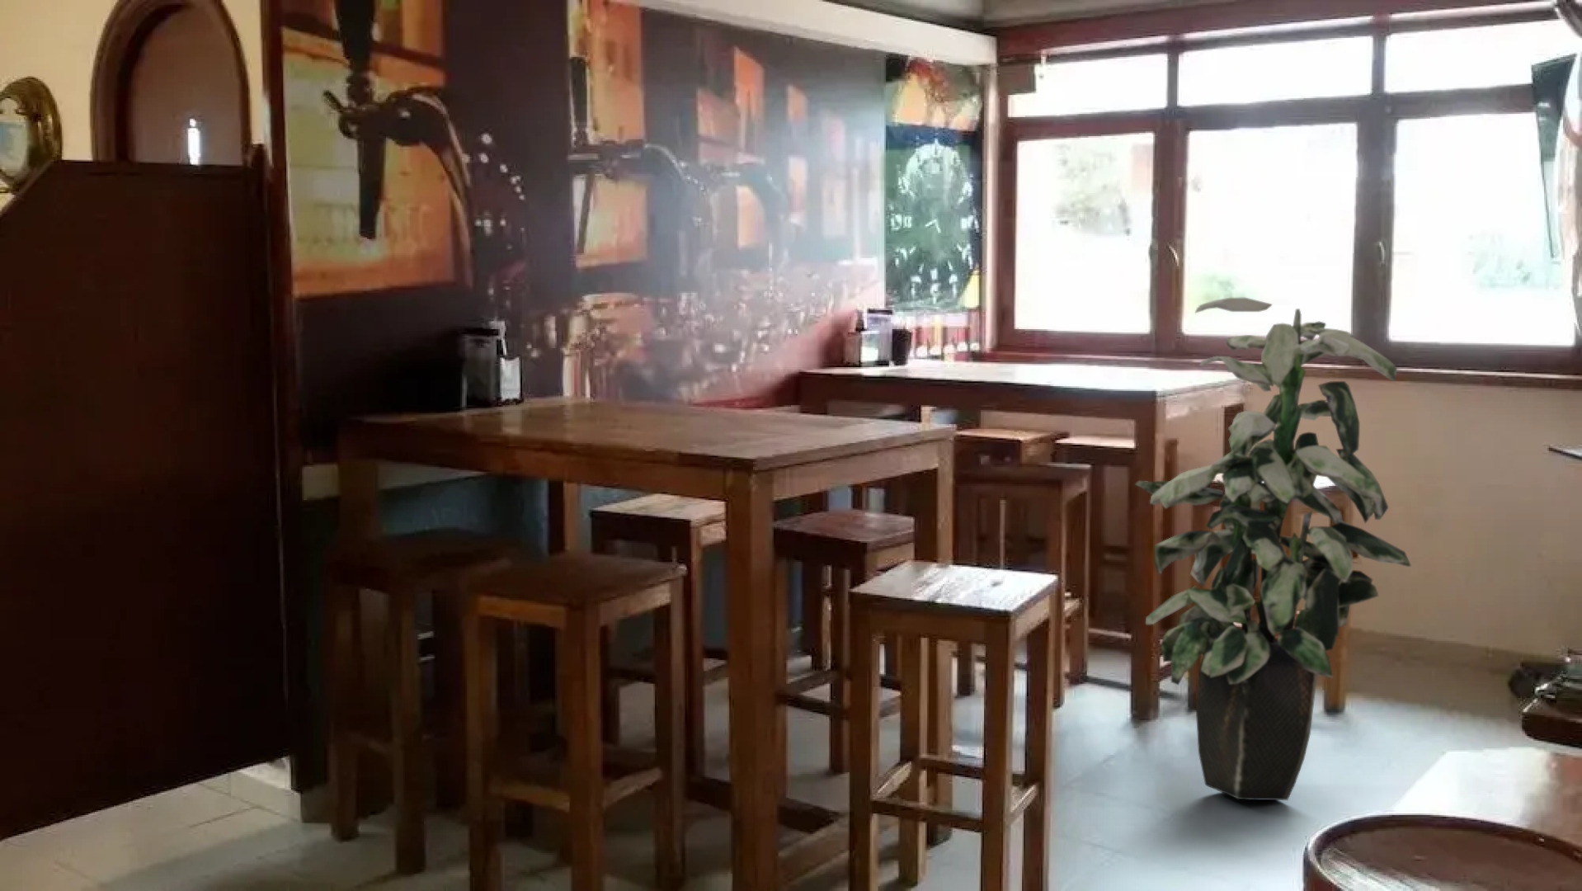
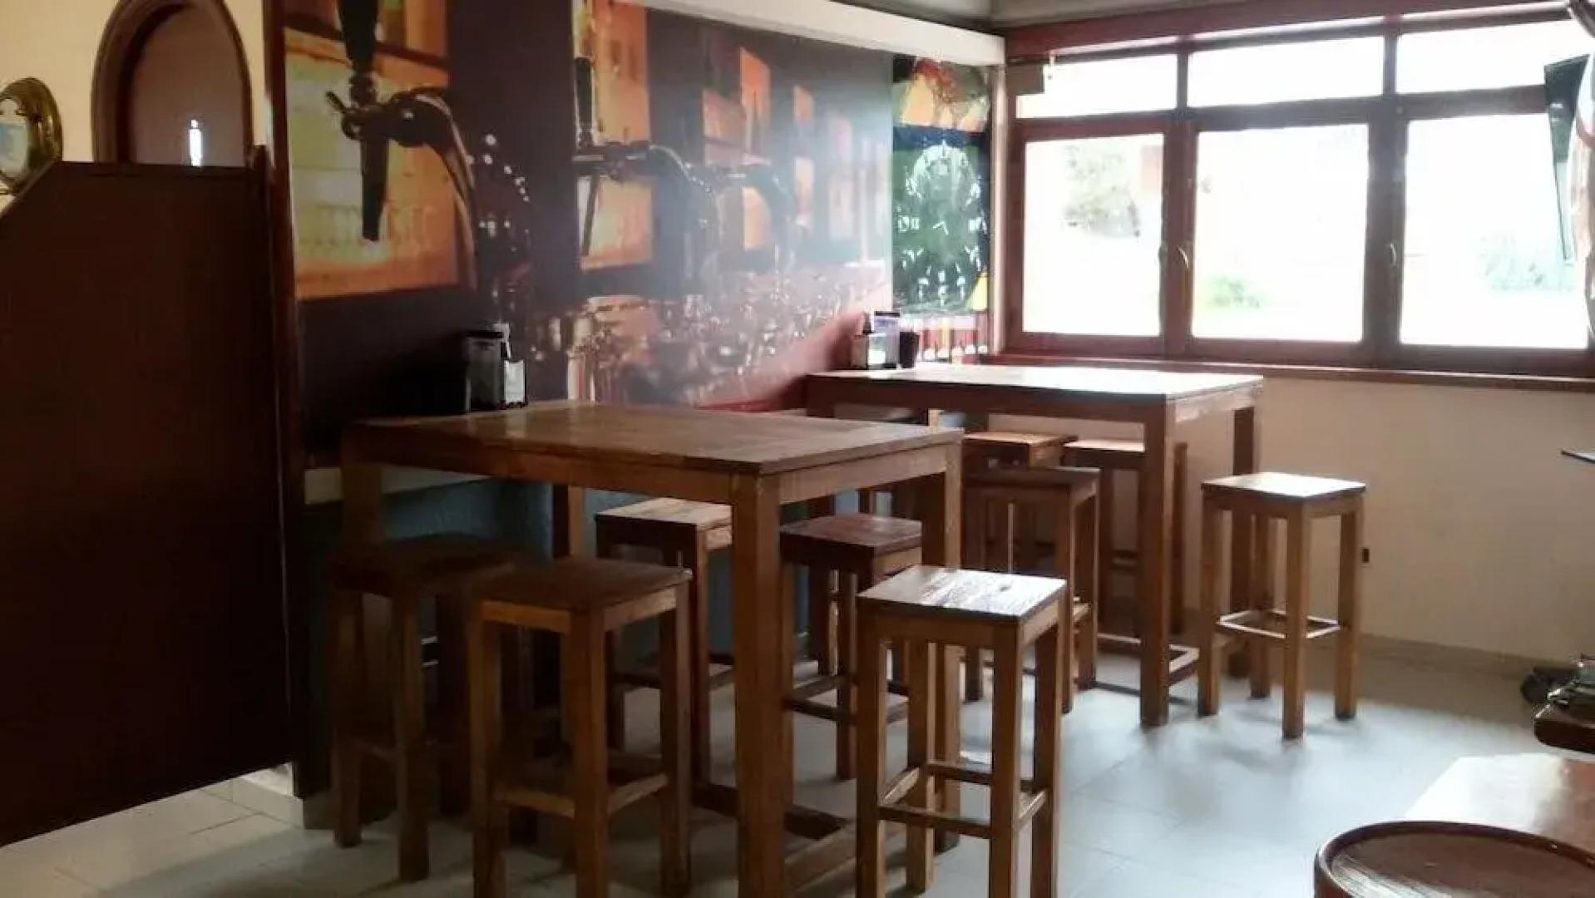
- indoor plant [1134,297,1412,801]
